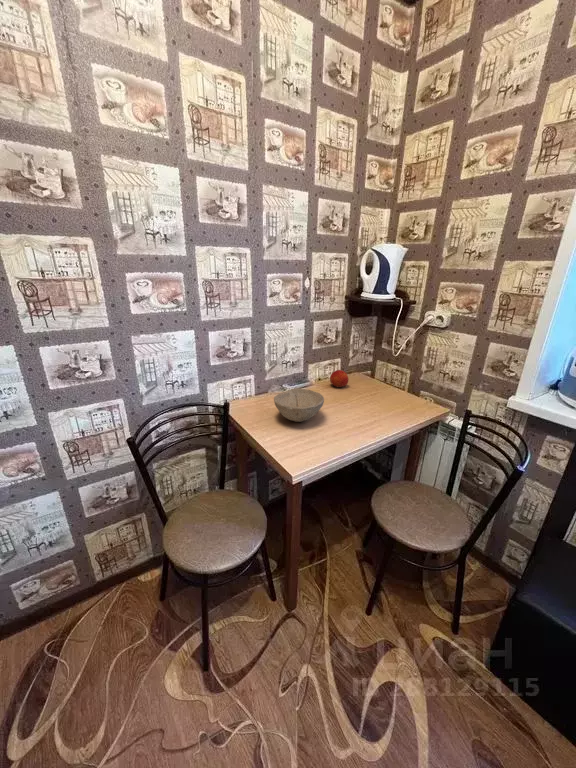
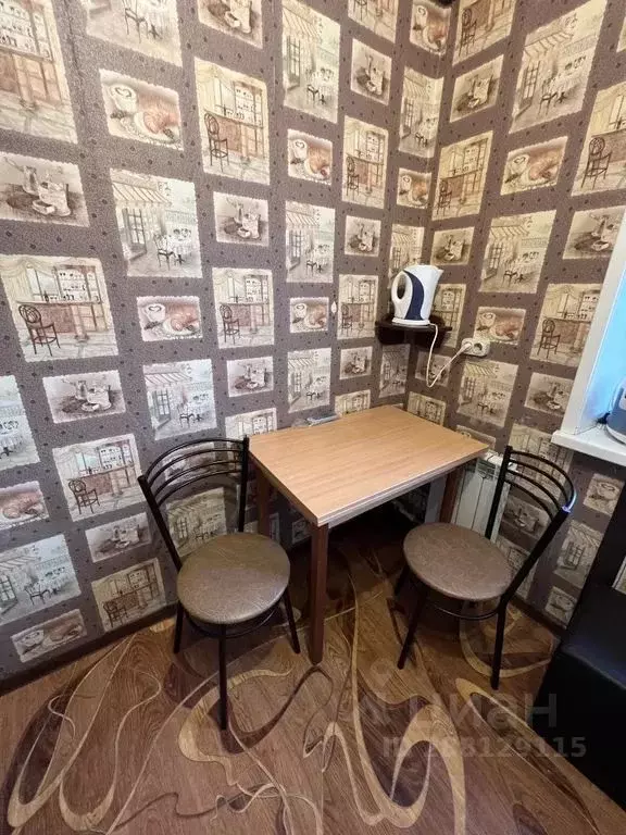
- fruit [329,369,349,388]
- bowl [273,388,325,423]
